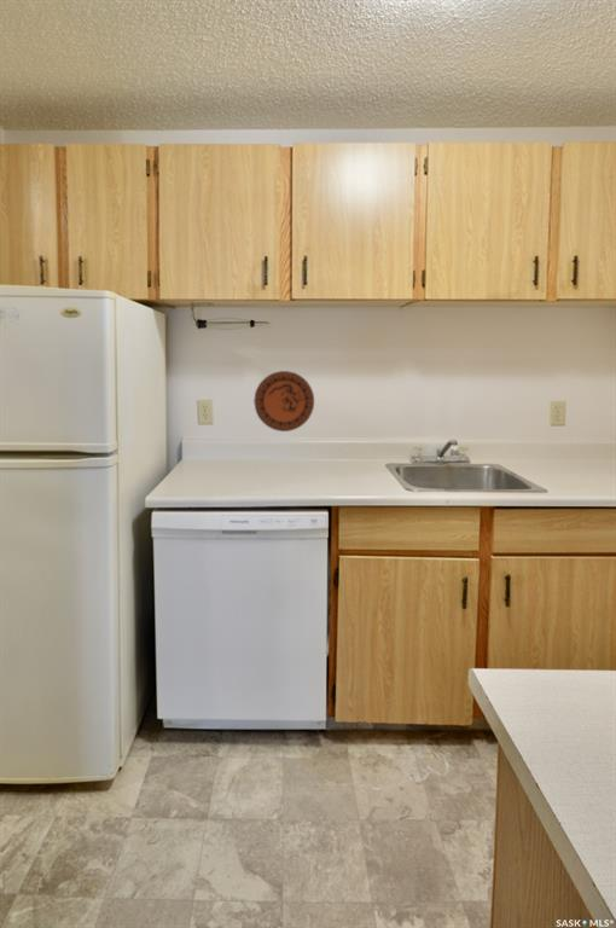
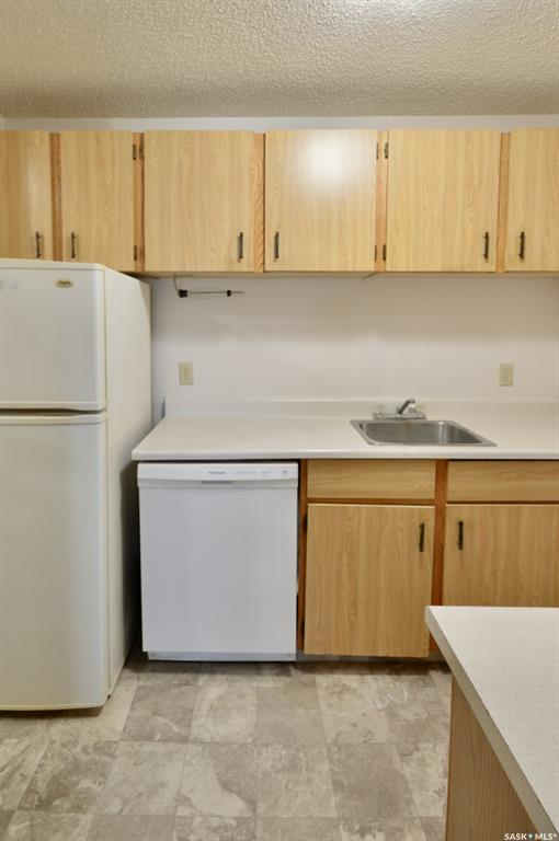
- decorative plate [252,370,315,433]
